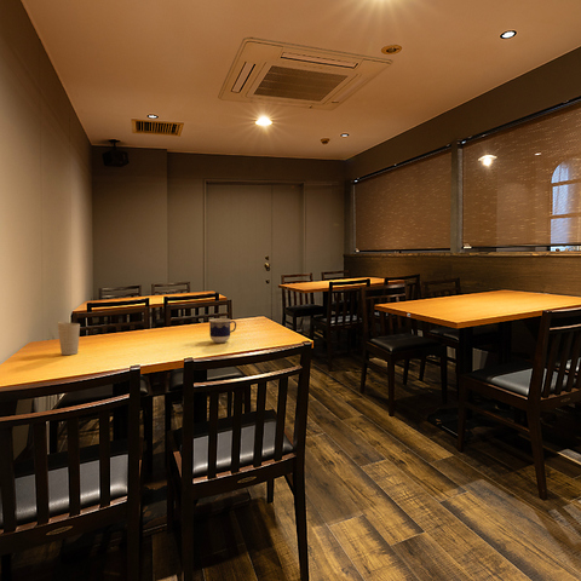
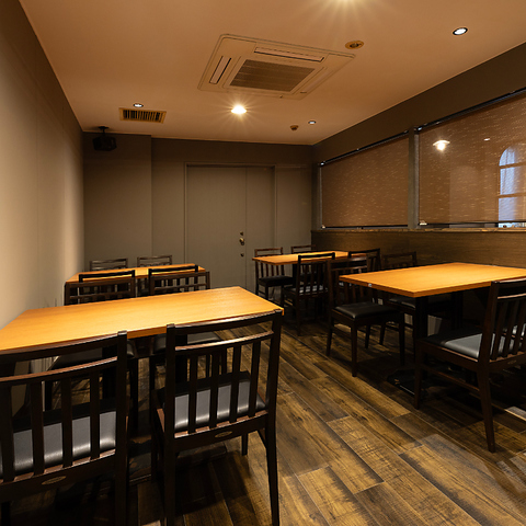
- cup [208,317,237,344]
- cup [56,321,81,356]
